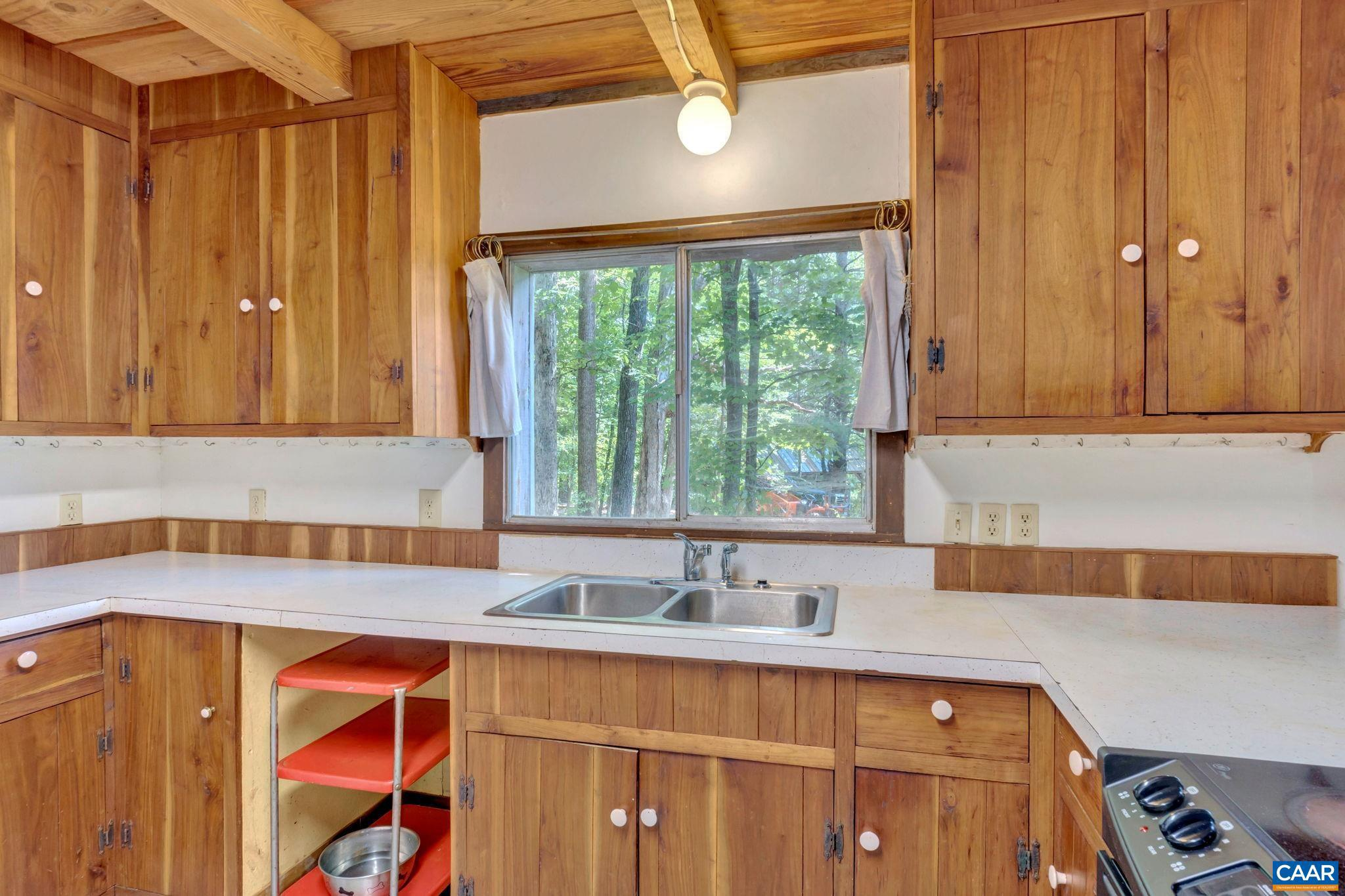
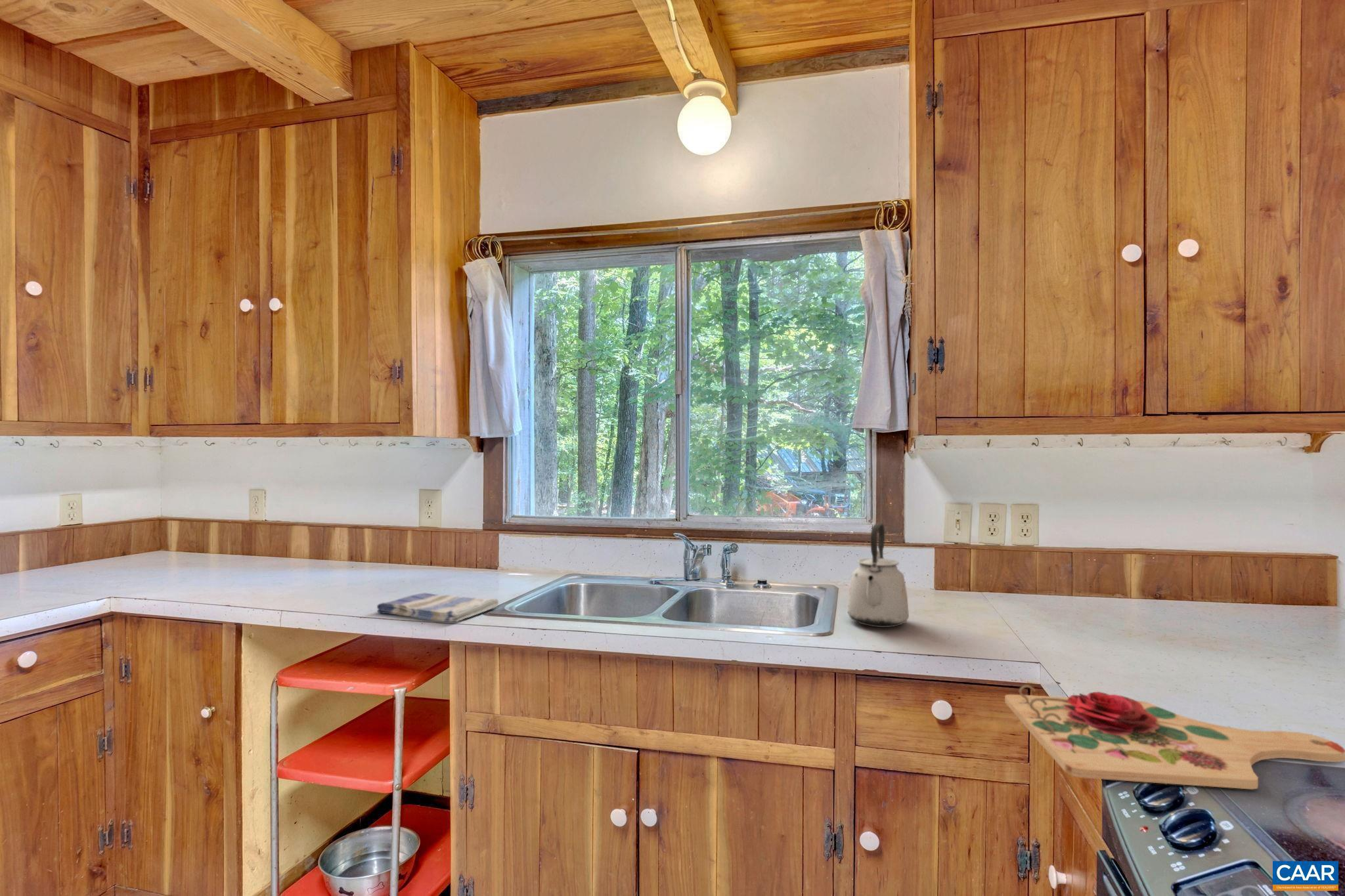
+ dish towel [376,593,499,622]
+ kettle [847,523,910,628]
+ cutting board [1004,685,1345,790]
